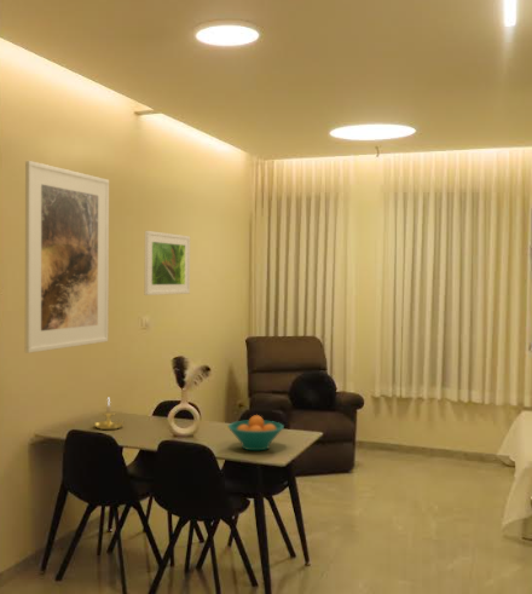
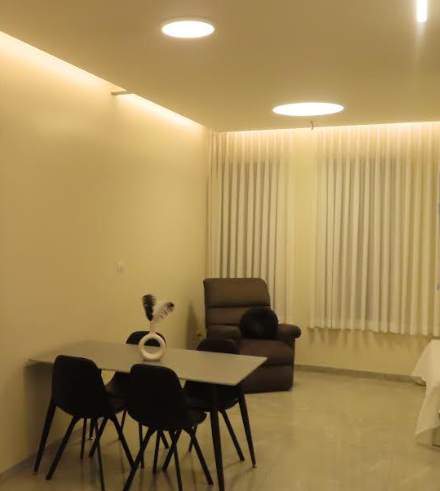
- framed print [24,160,110,354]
- fruit bowl [227,414,285,451]
- candle holder [93,398,127,431]
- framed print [144,230,191,296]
